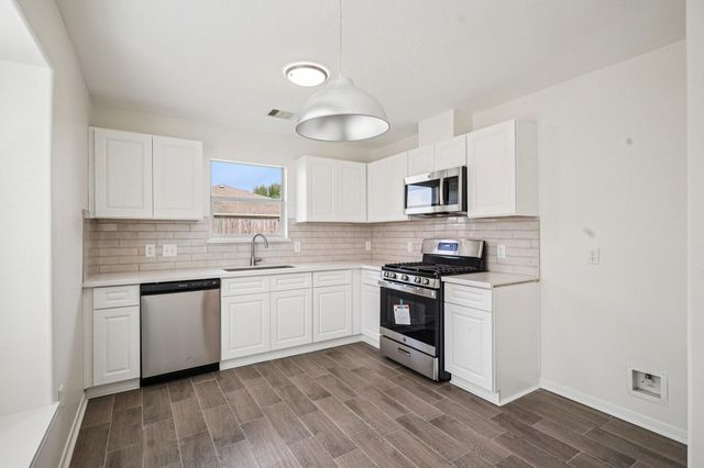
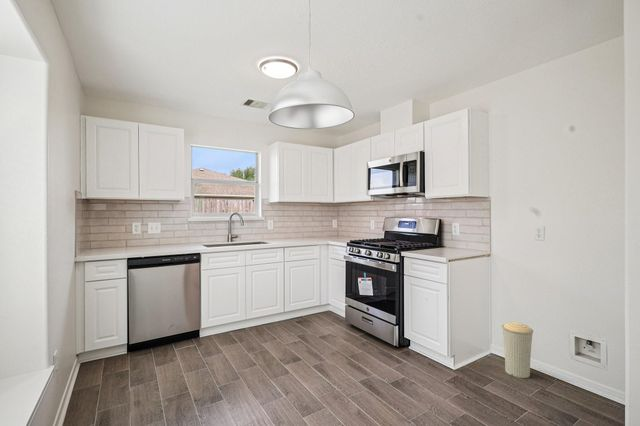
+ trash can [501,321,534,379]
